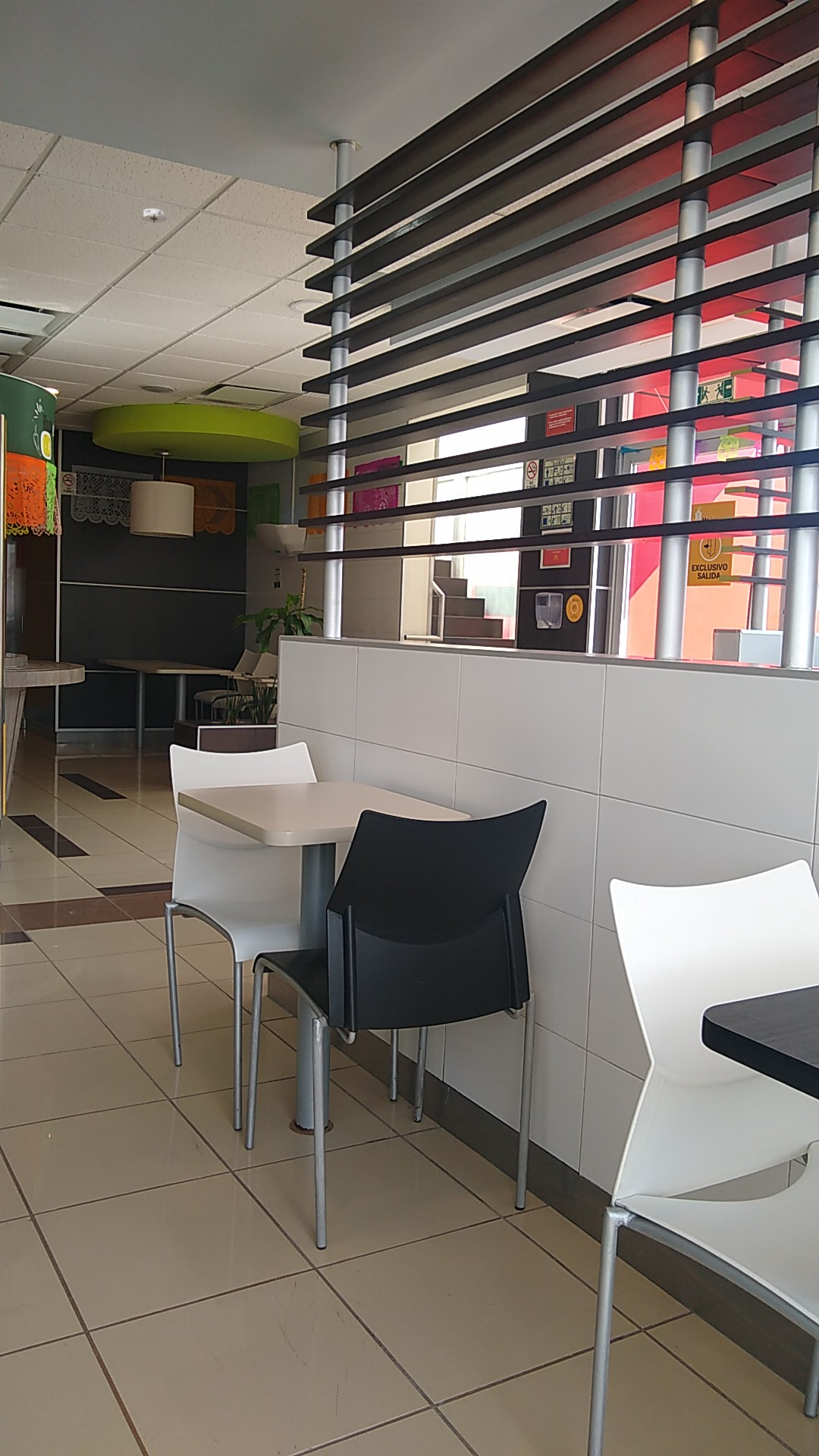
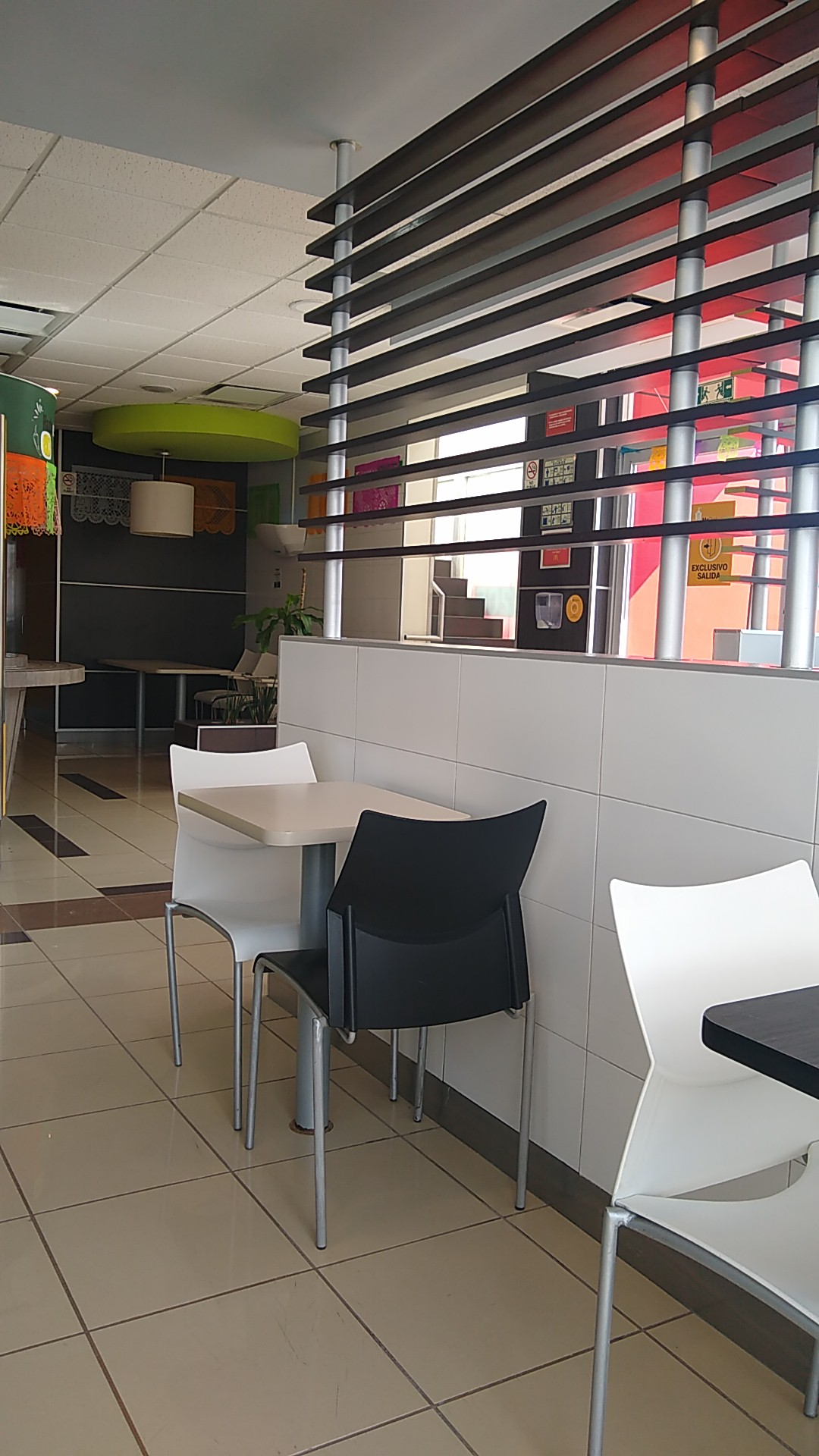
- smoke detector [140,208,168,224]
